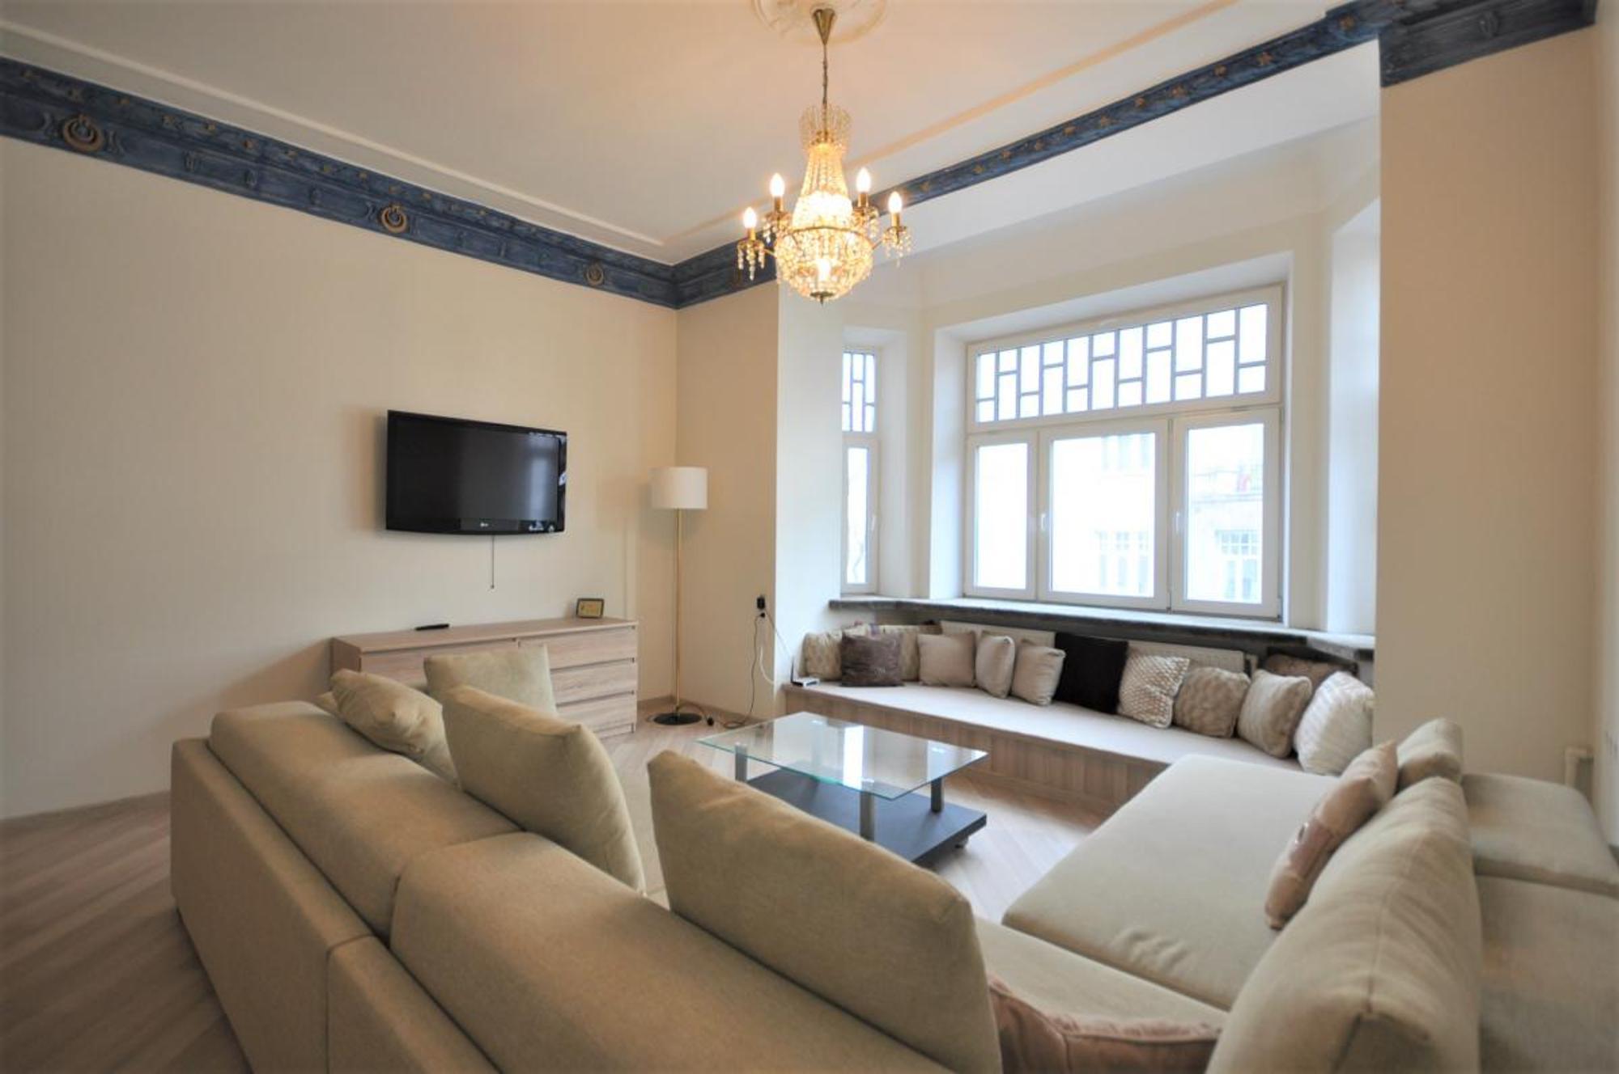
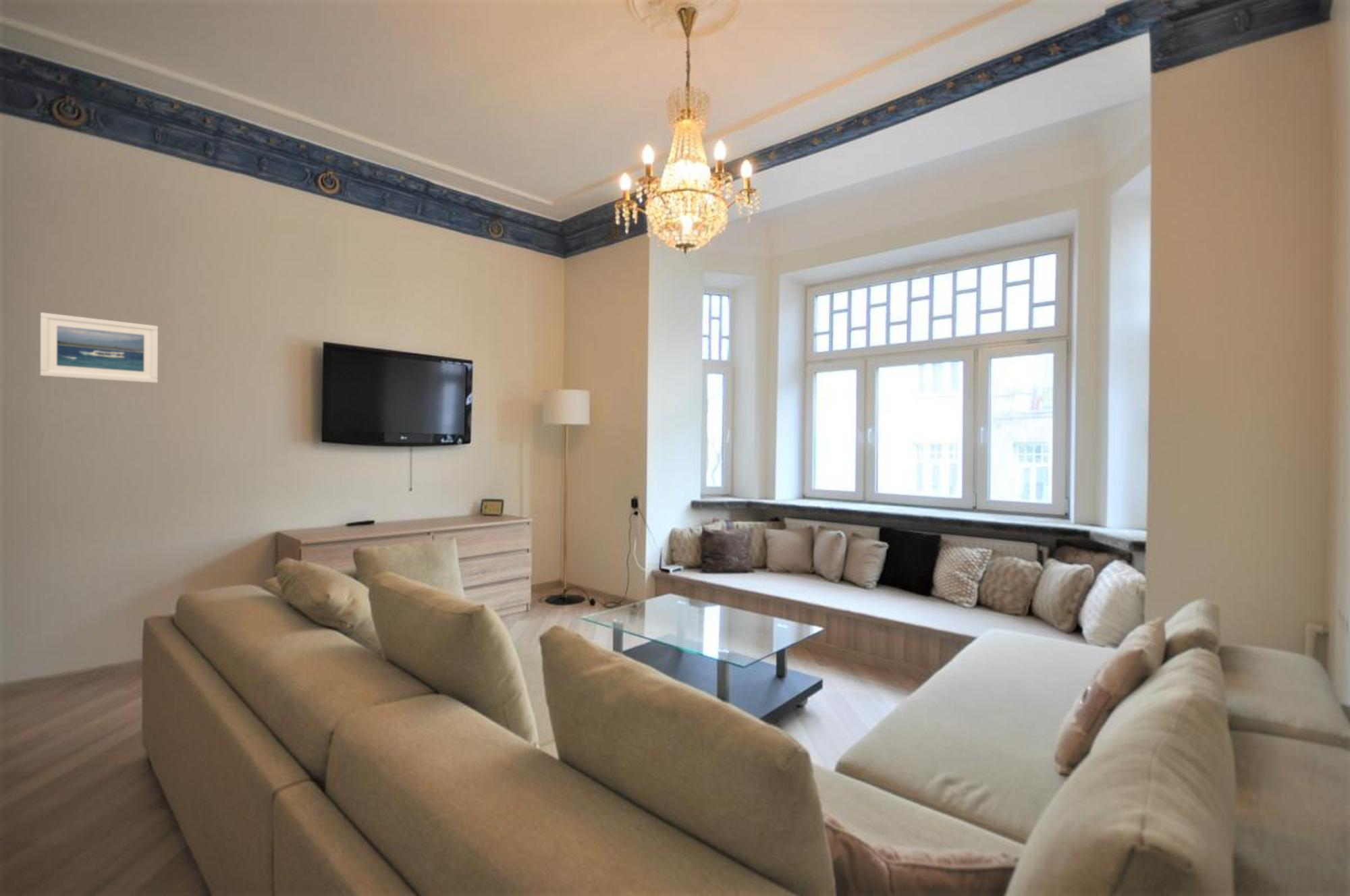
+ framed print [40,312,159,384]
